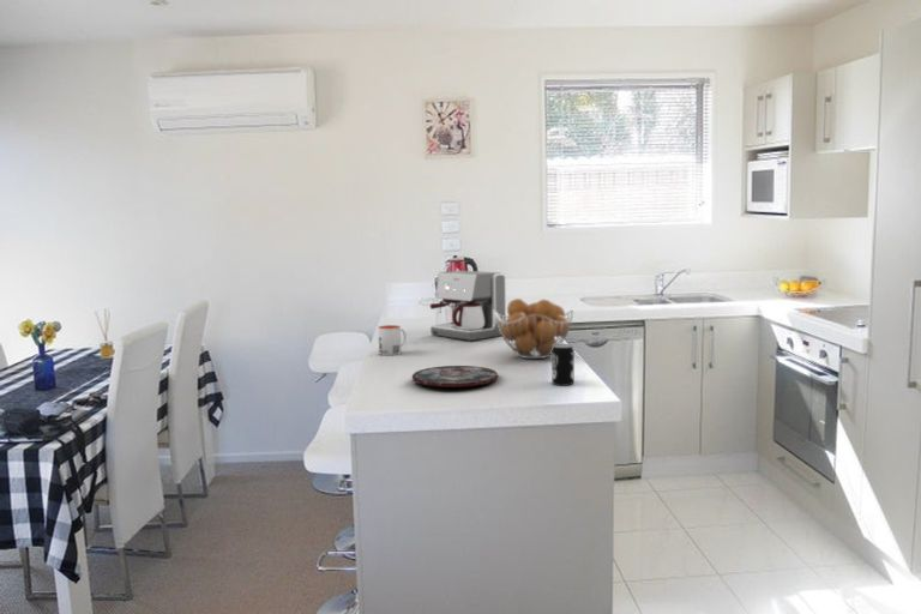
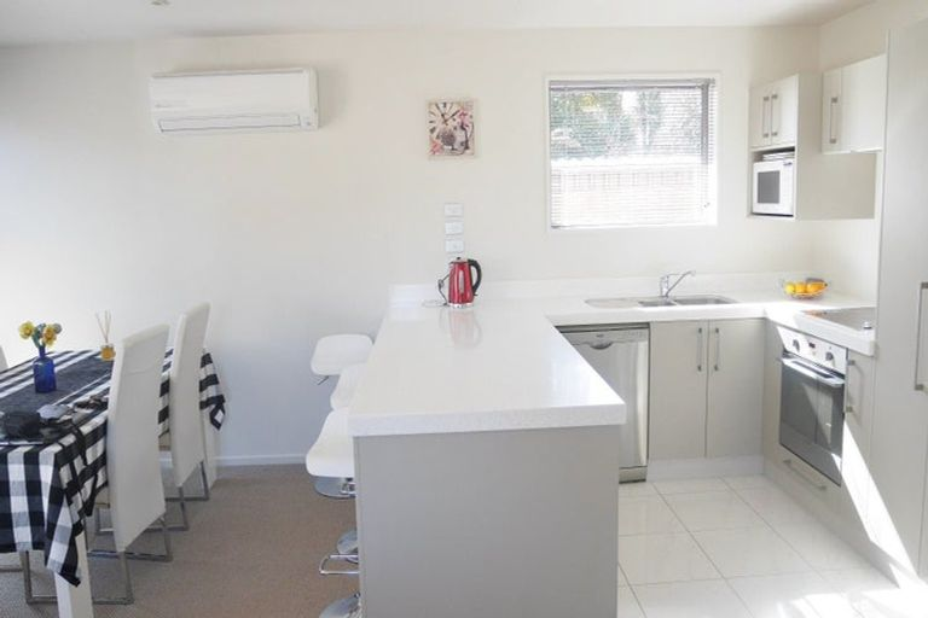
- coffee maker [429,270,507,342]
- plate [411,365,499,389]
- mug [377,324,408,356]
- beverage can [550,343,576,387]
- fruit basket [494,297,576,360]
